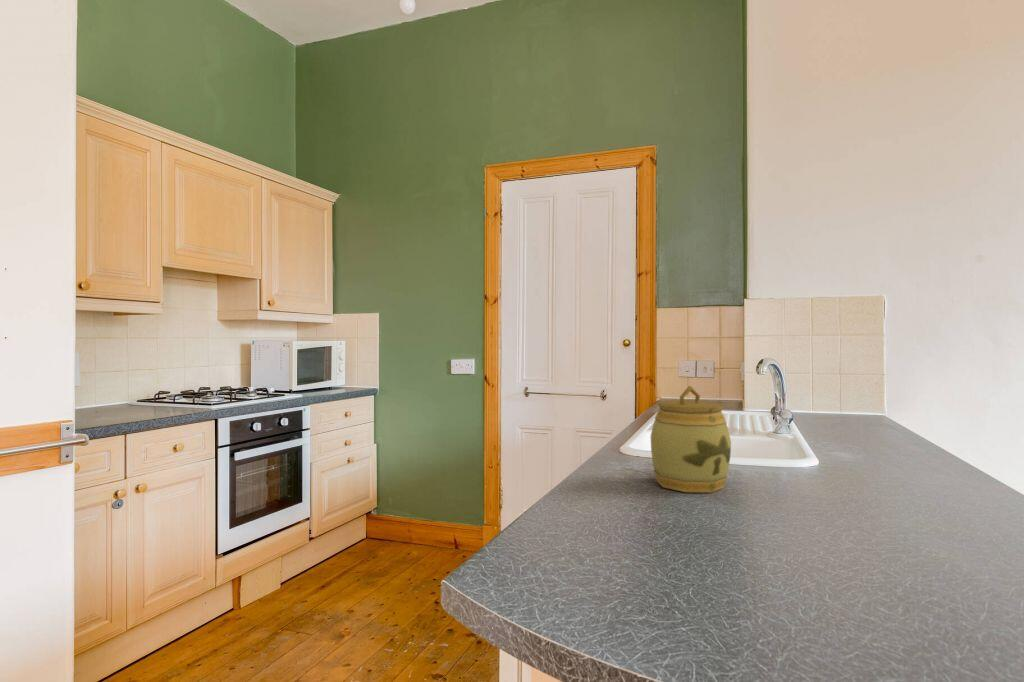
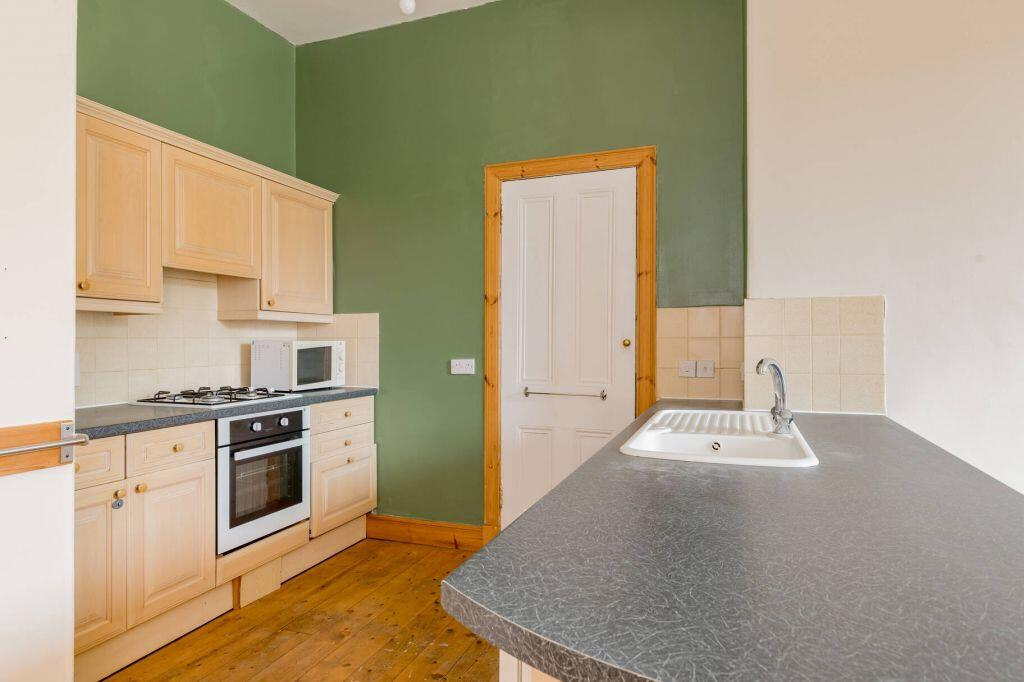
- jar [650,385,732,493]
